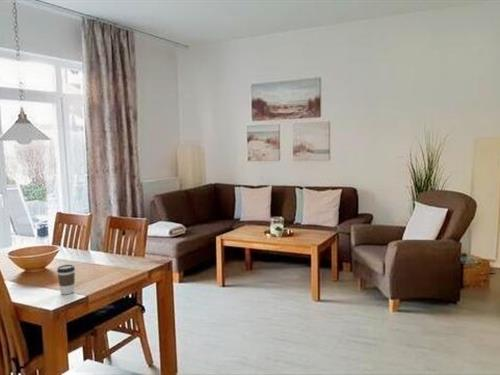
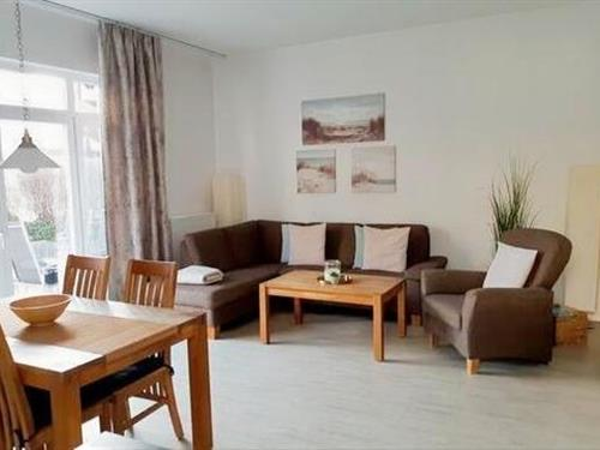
- coffee cup [56,264,76,295]
